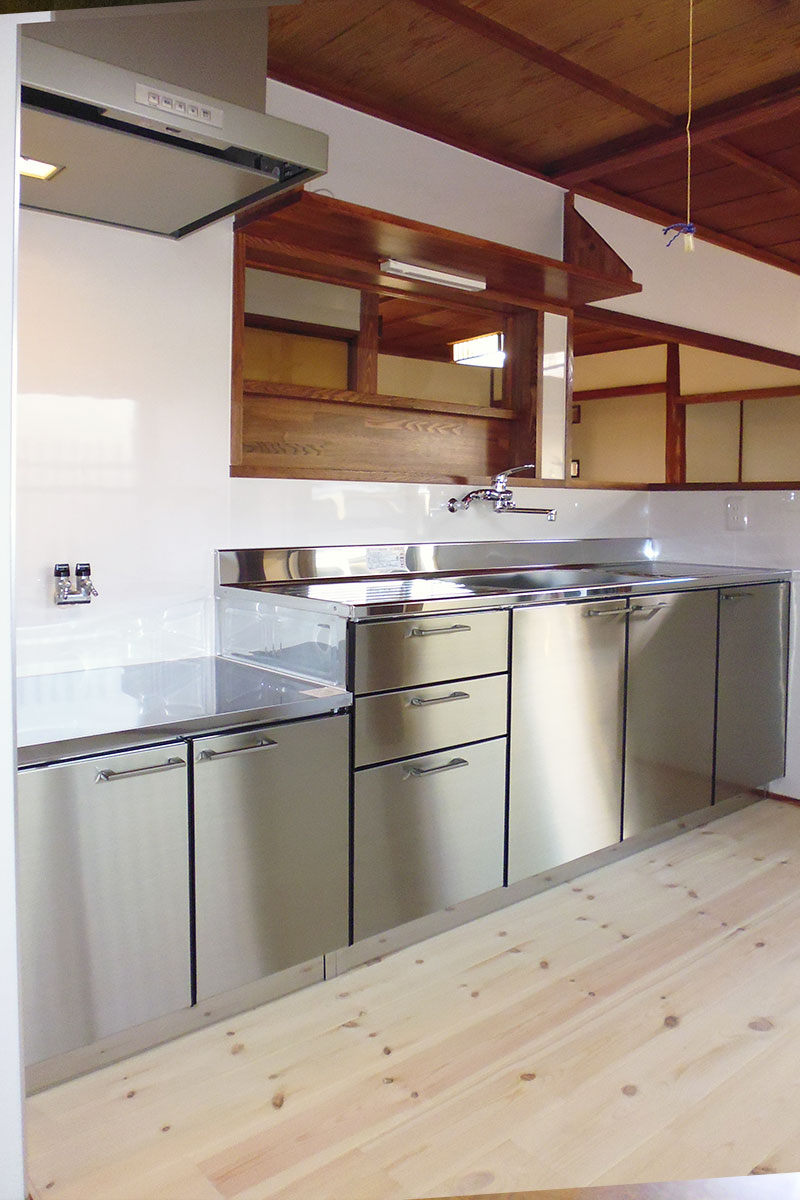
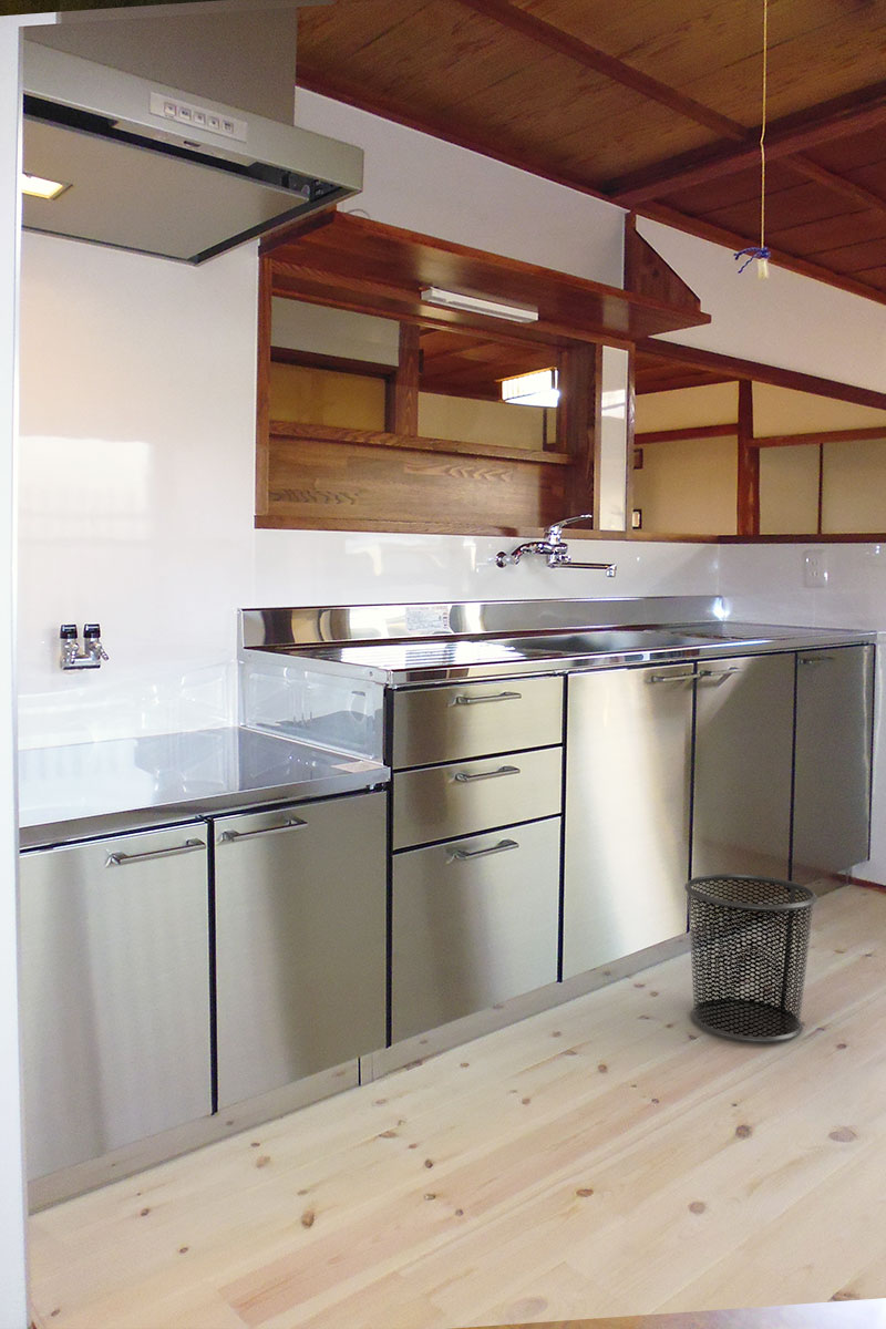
+ trash can [683,873,818,1044]
